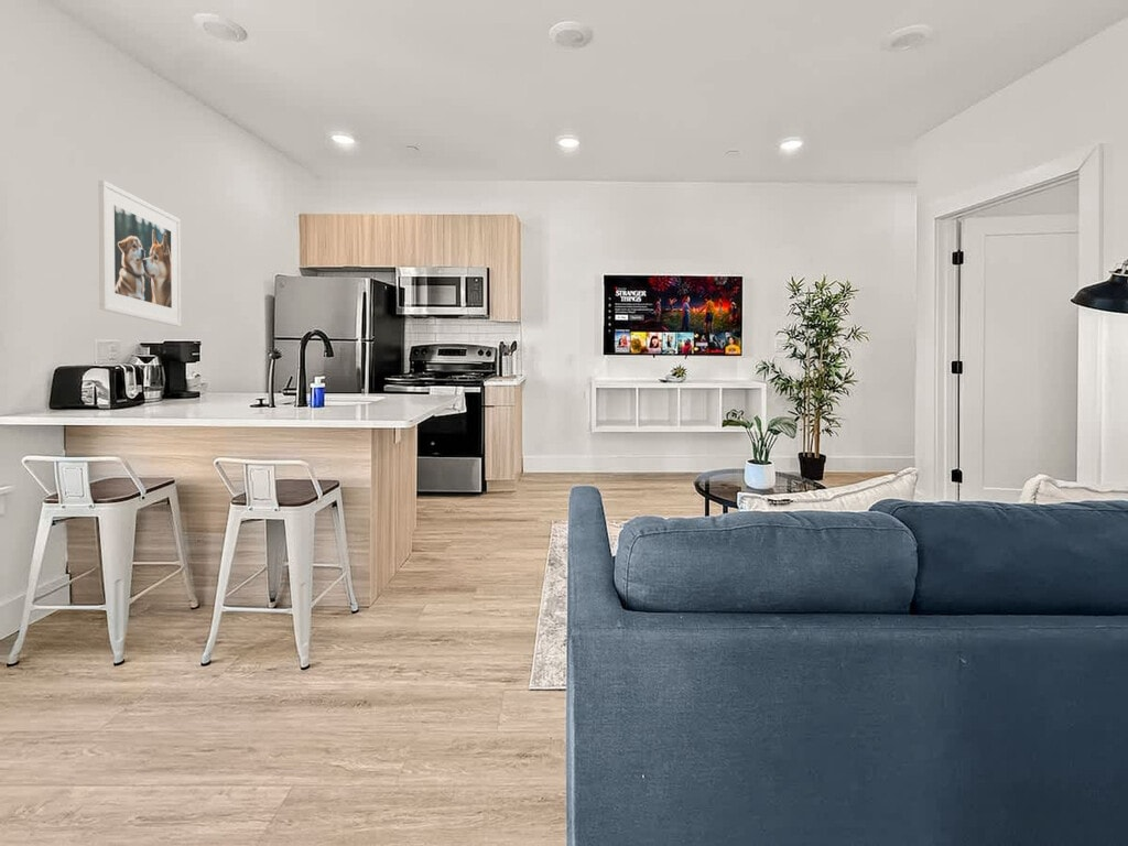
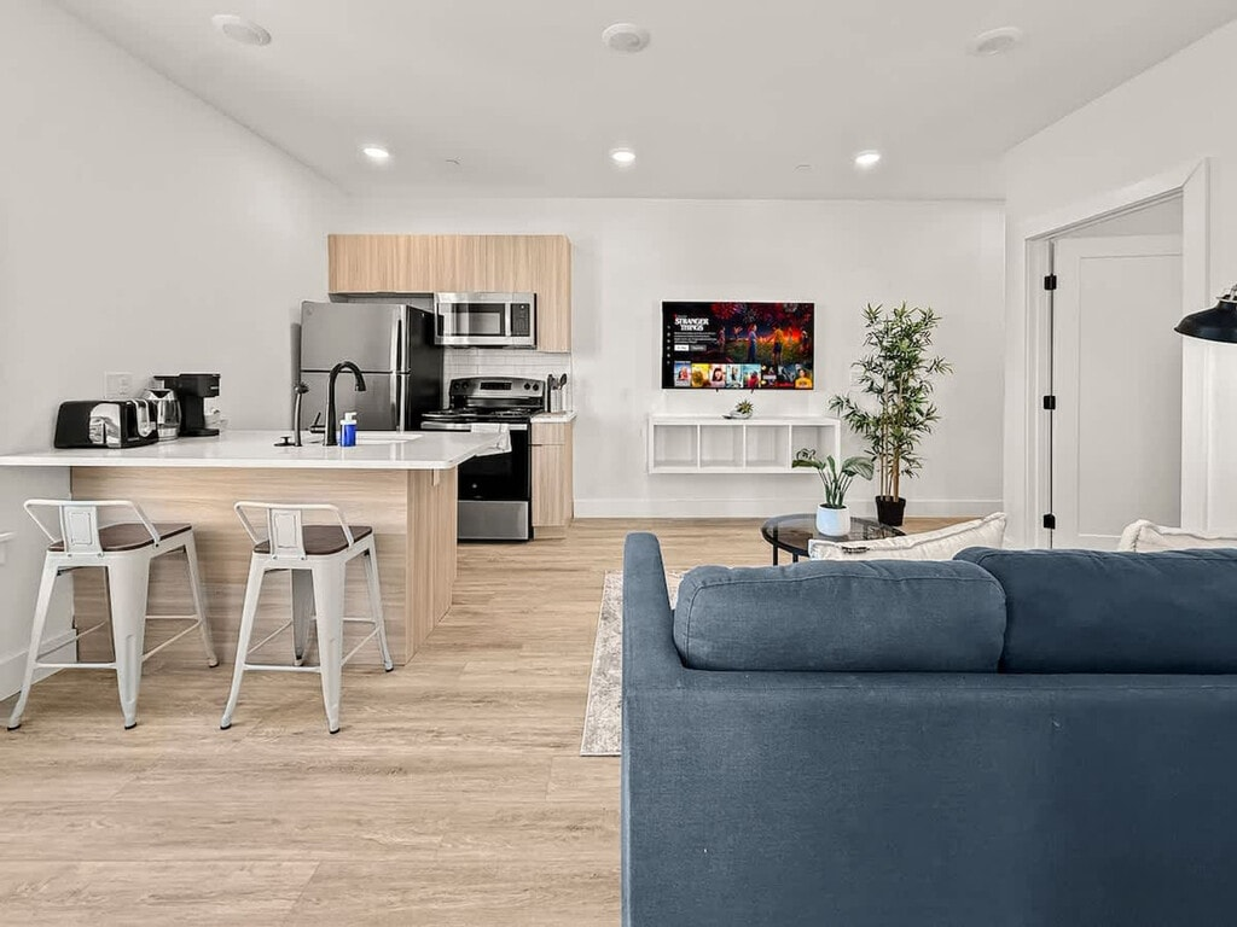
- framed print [98,180,182,327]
